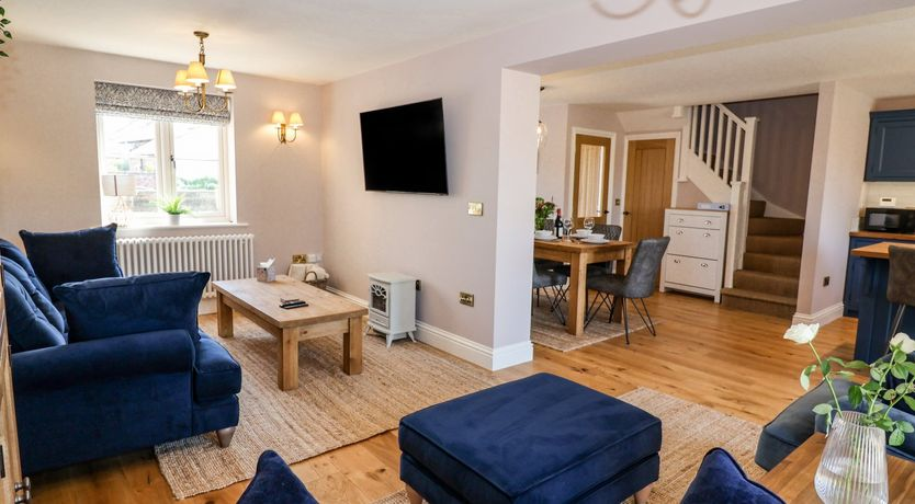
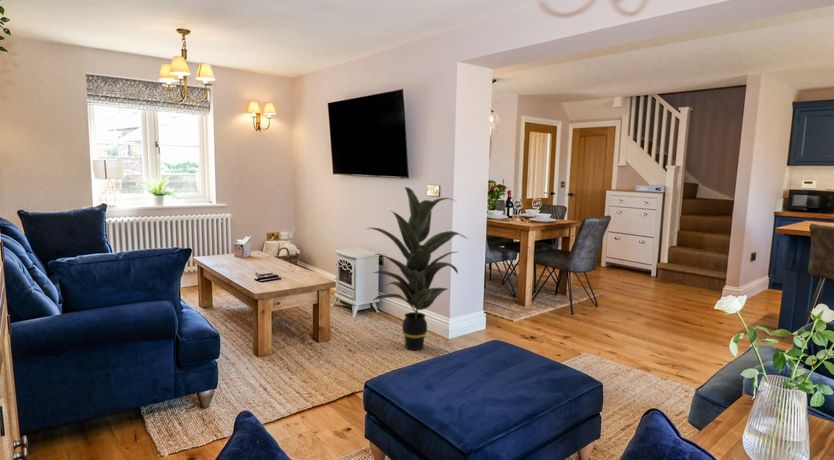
+ indoor plant [366,186,469,351]
